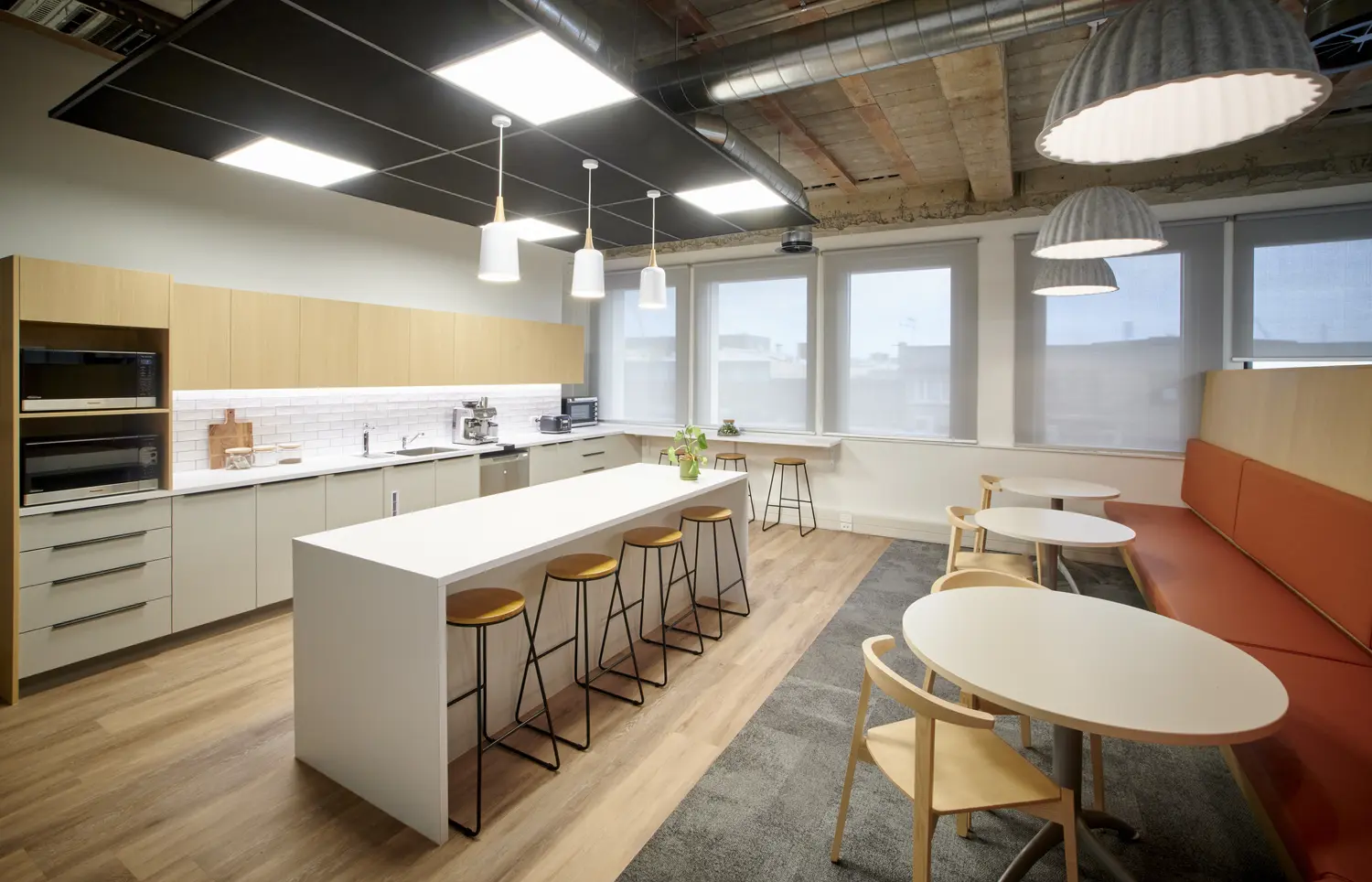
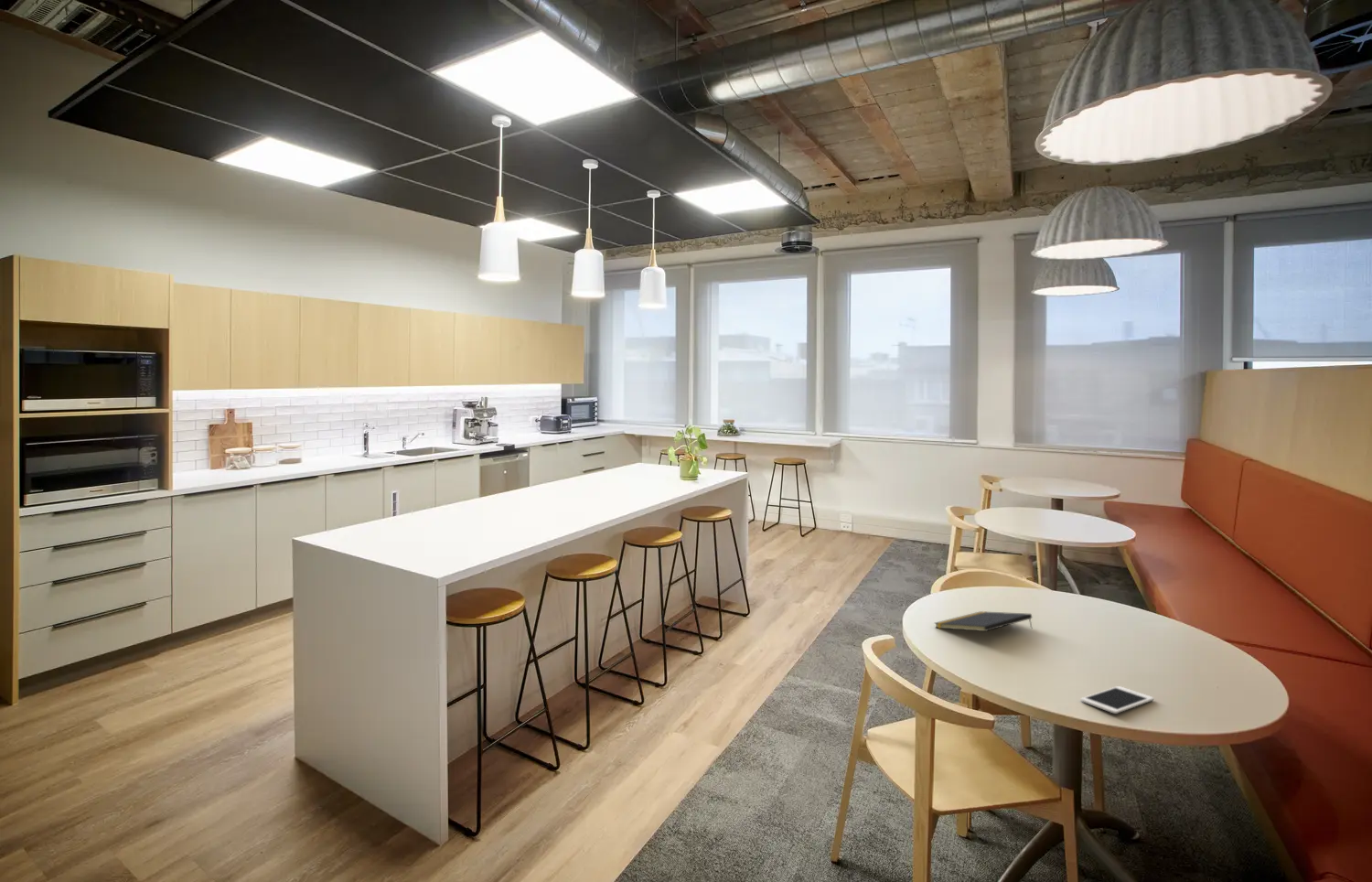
+ cell phone [1080,685,1154,715]
+ notepad [933,610,1033,632]
